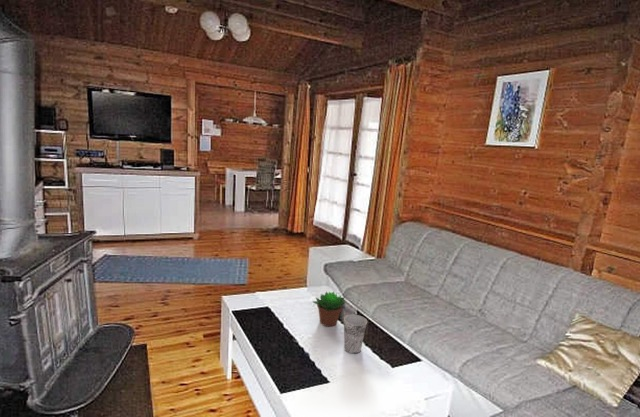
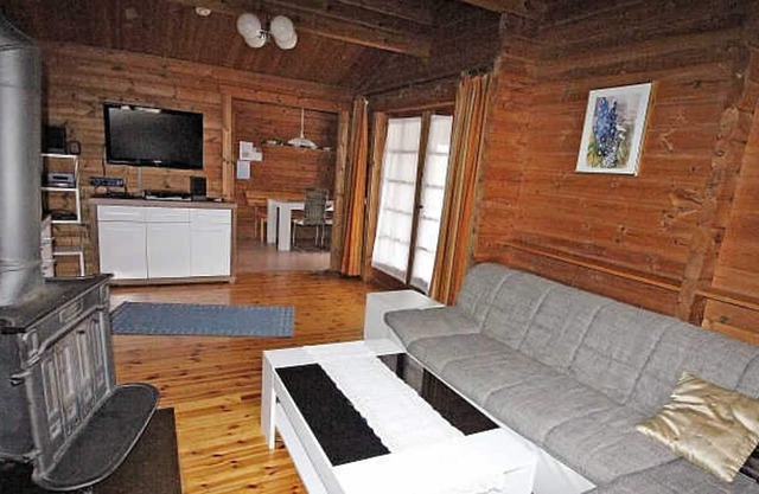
- cup [343,314,368,355]
- succulent plant [312,290,347,328]
